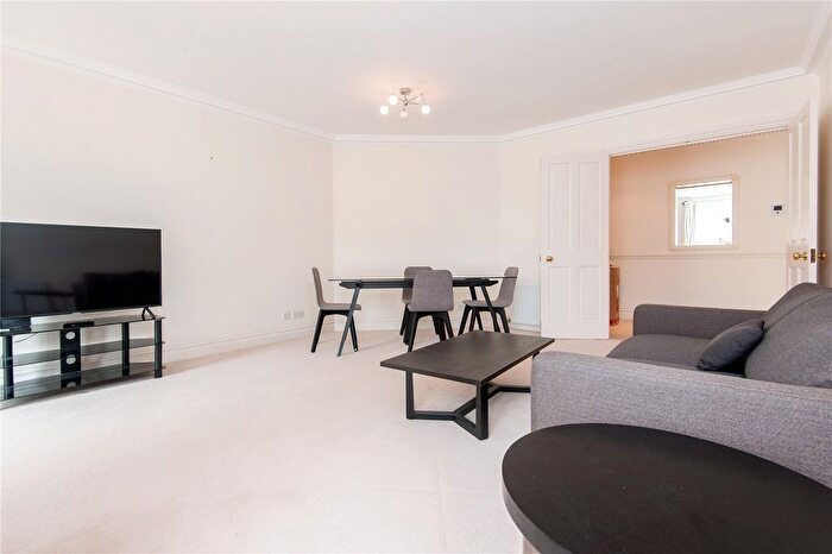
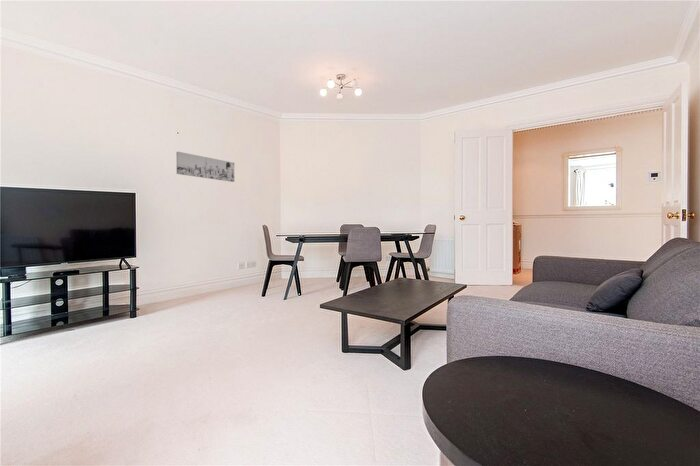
+ wall art [175,151,235,183]
